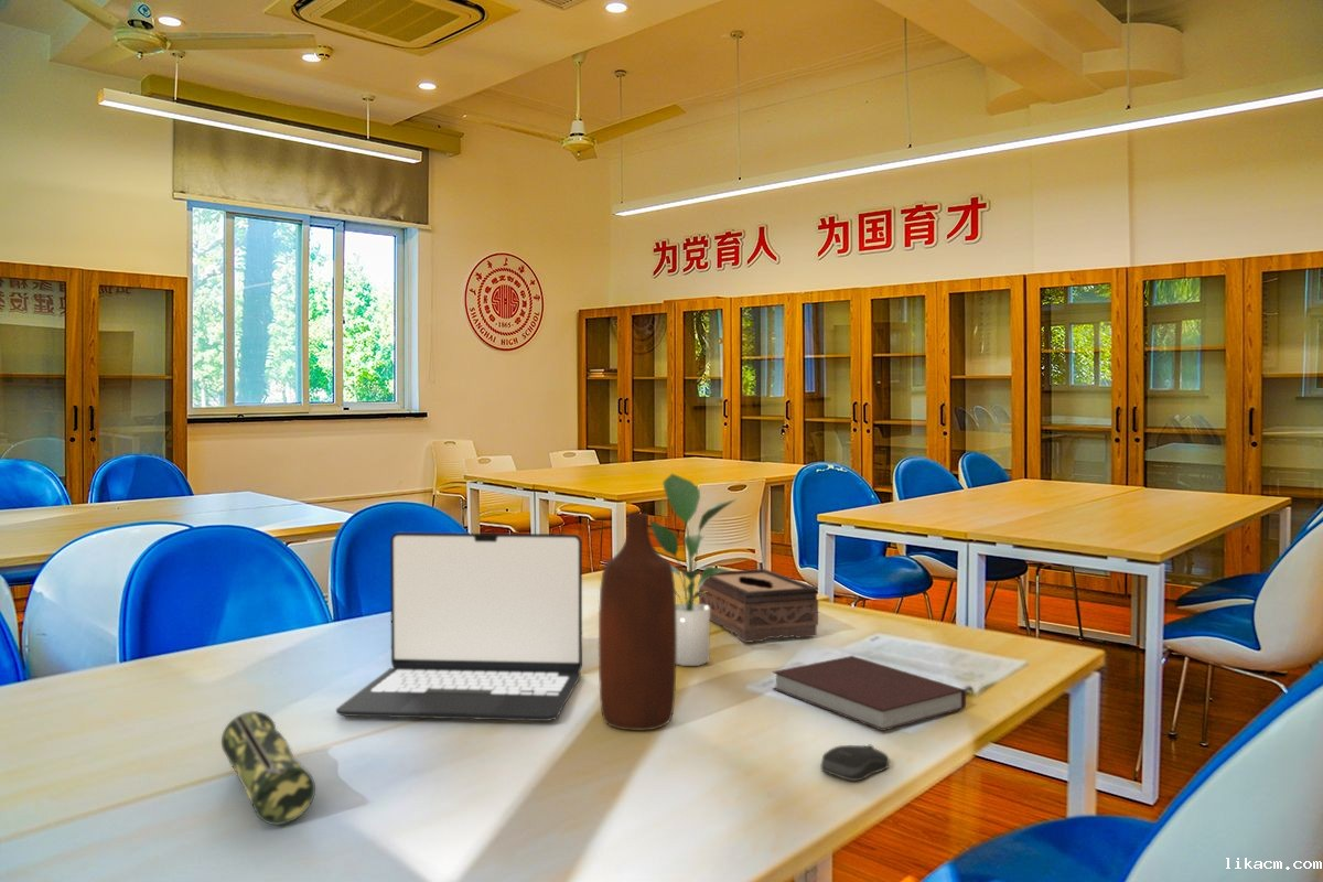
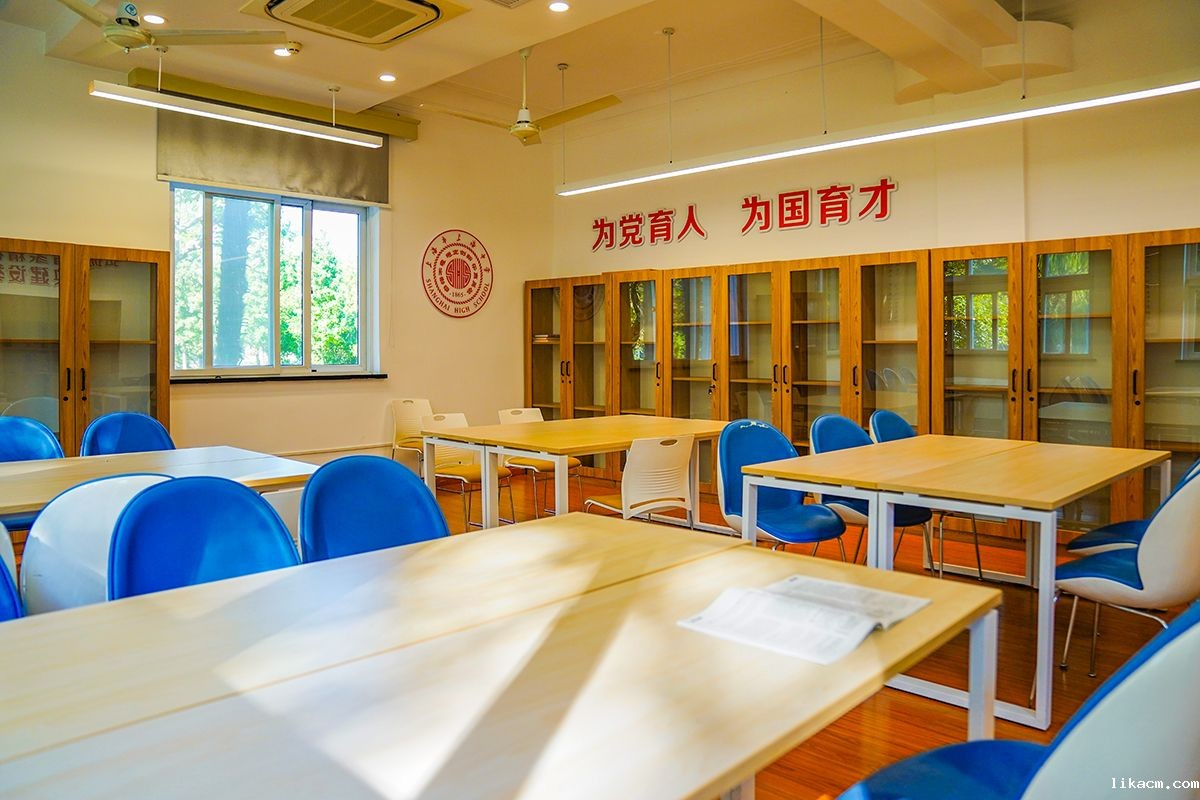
- bottle [598,512,677,732]
- potted plant [648,473,738,667]
- tissue box [698,568,819,644]
- computer mouse [820,744,891,782]
- notebook [772,655,967,732]
- laptop [335,531,583,722]
- pencil case [220,710,316,826]
